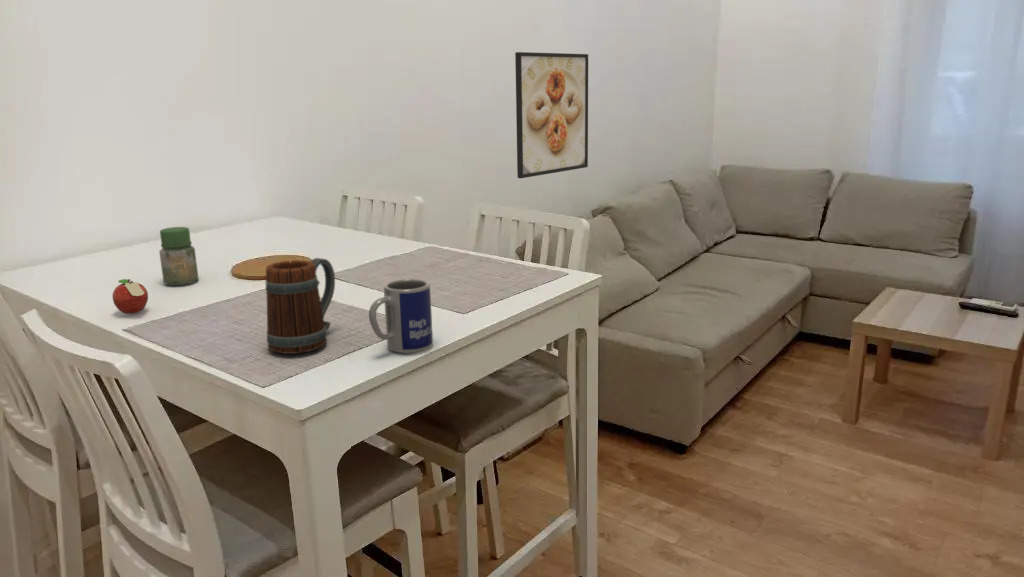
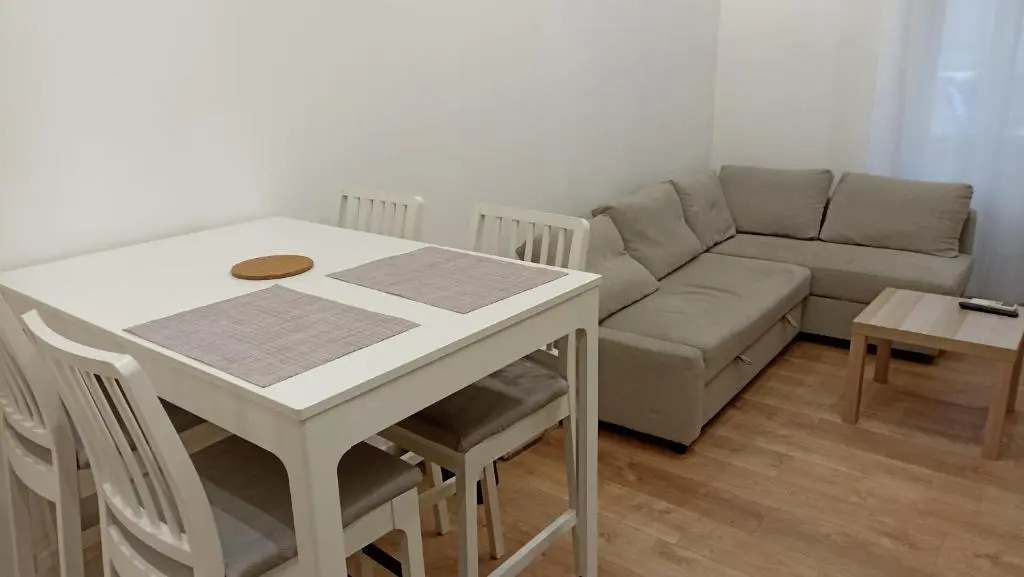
- mug [368,278,434,354]
- apple [111,278,149,315]
- jar [158,226,199,286]
- mug [265,257,336,355]
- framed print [514,51,589,179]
